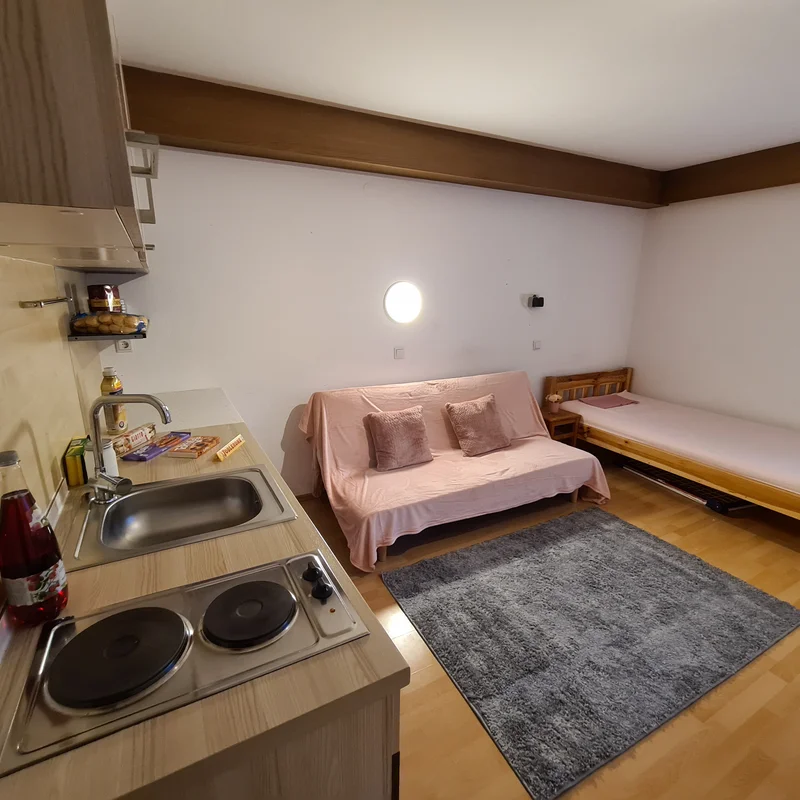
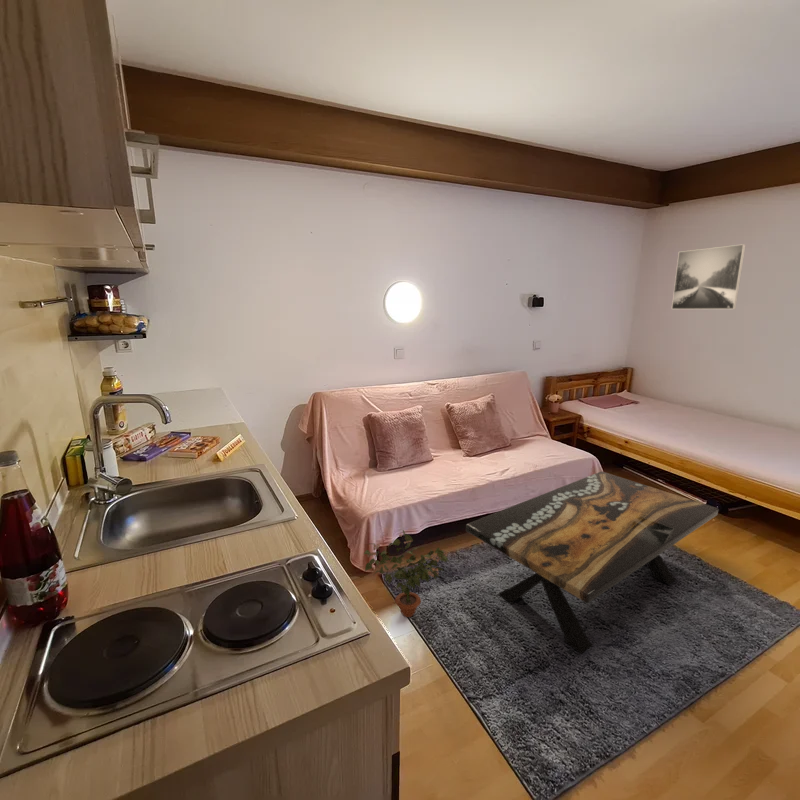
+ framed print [671,243,747,310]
+ potted plant [363,529,450,618]
+ coffee table [465,470,719,655]
